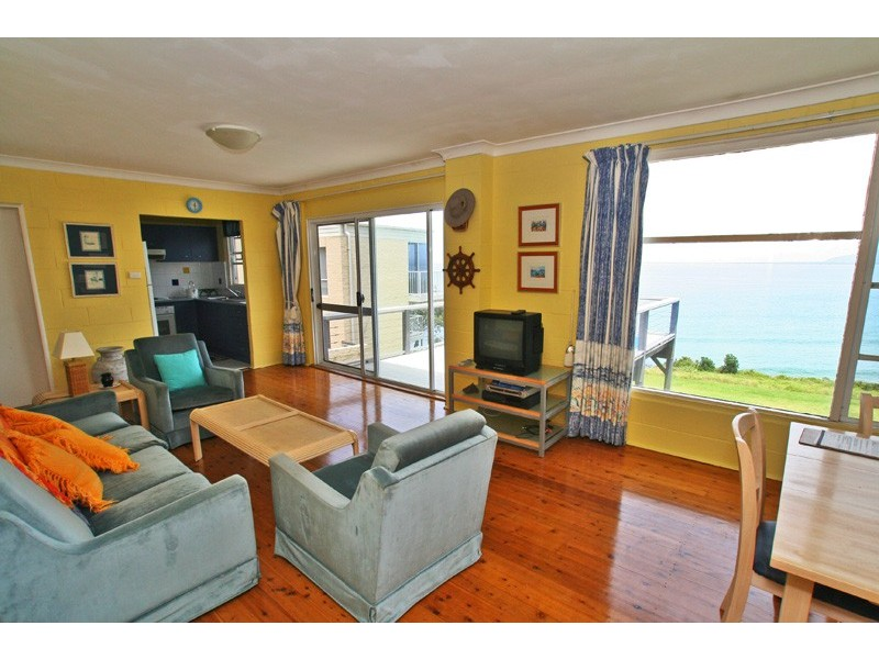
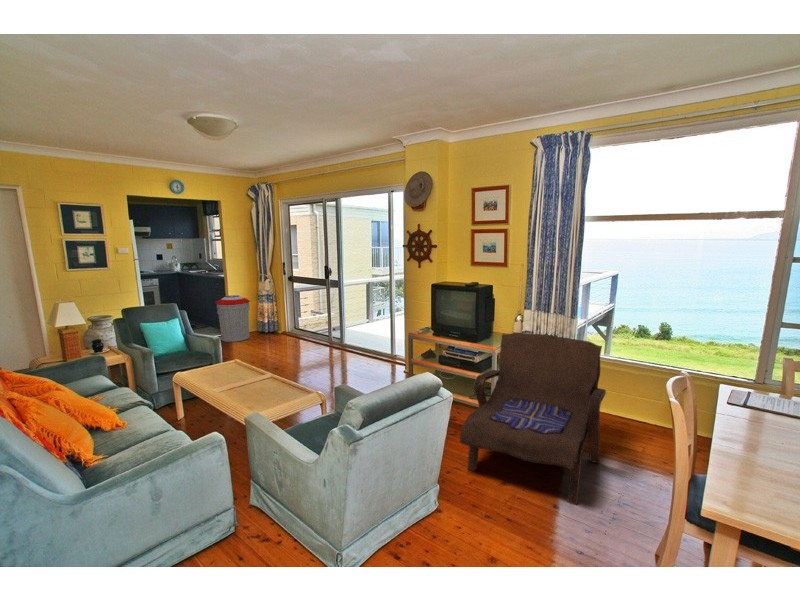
+ trash can [215,294,251,343]
+ armchair [459,331,607,506]
